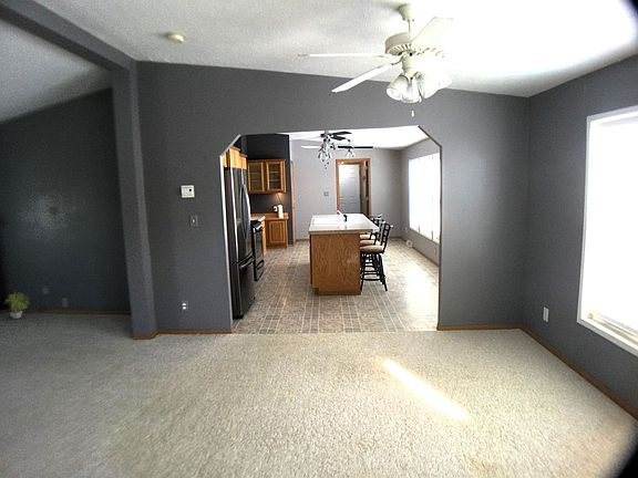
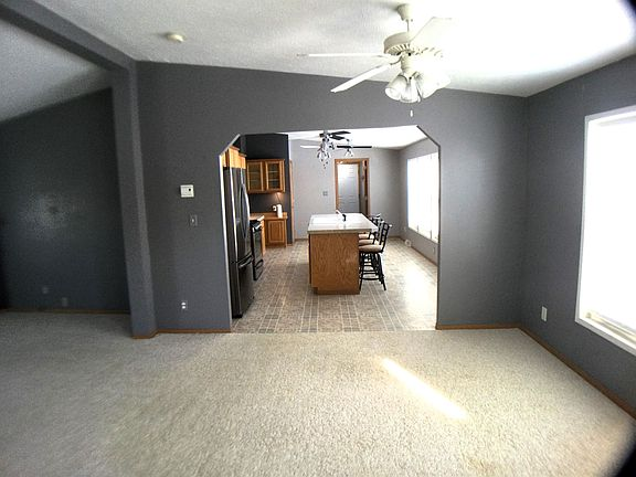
- potted plant [2,291,29,320]
